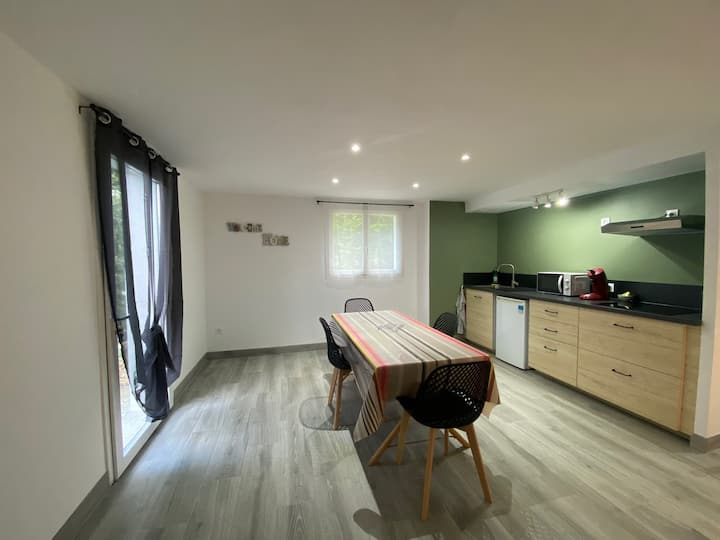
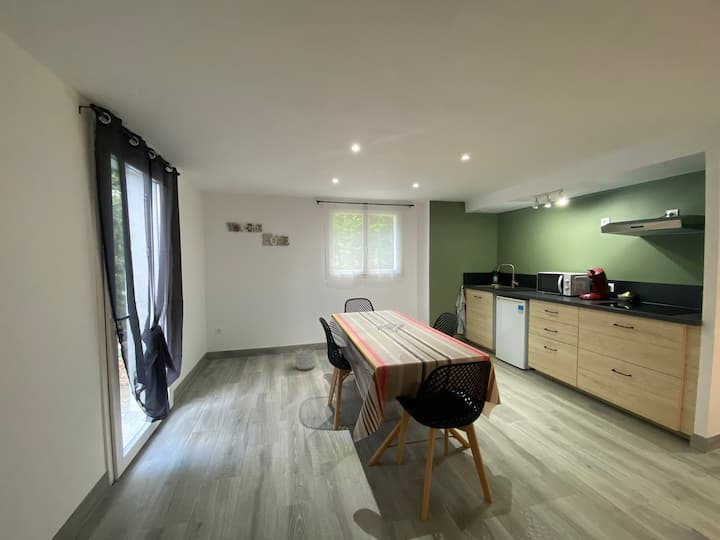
+ planter [294,347,316,371]
